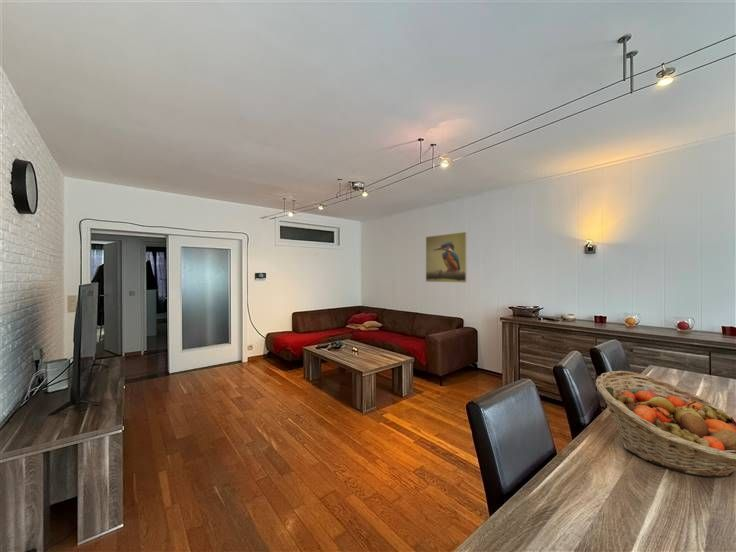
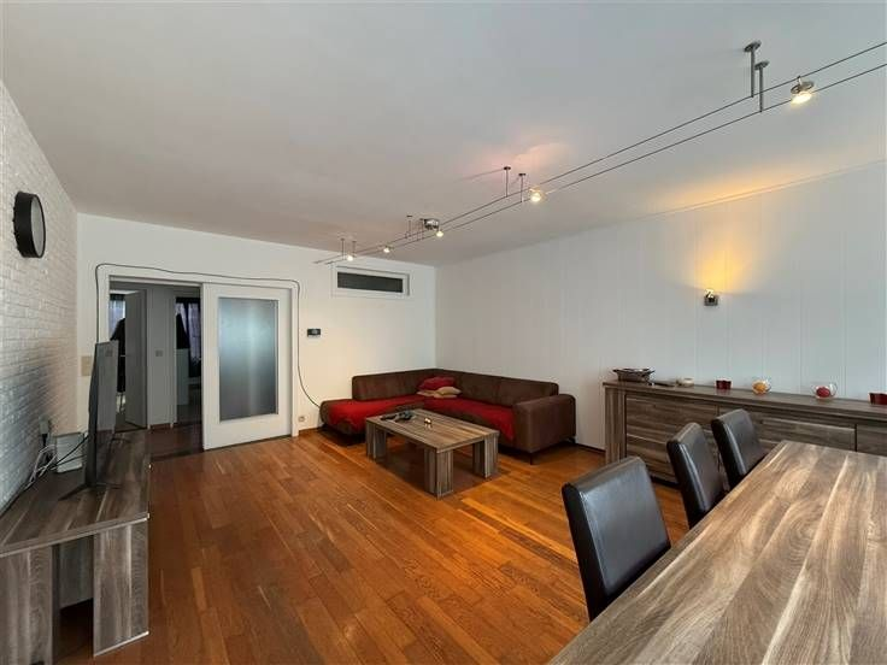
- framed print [425,231,468,284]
- fruit basket [595,370,736,479]
